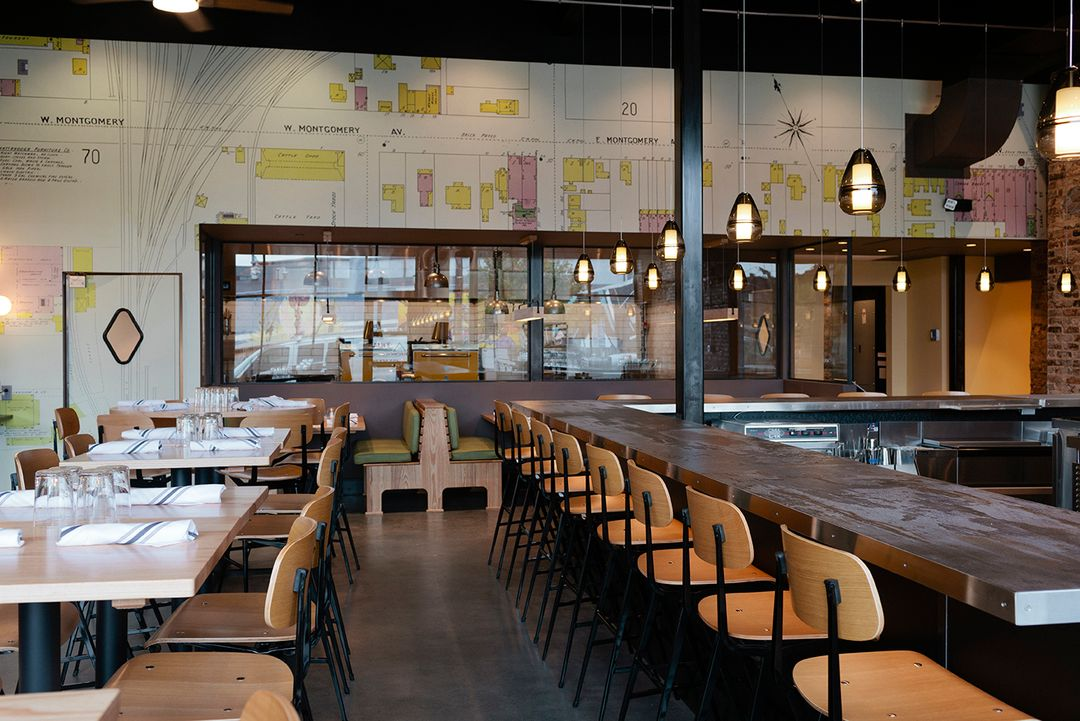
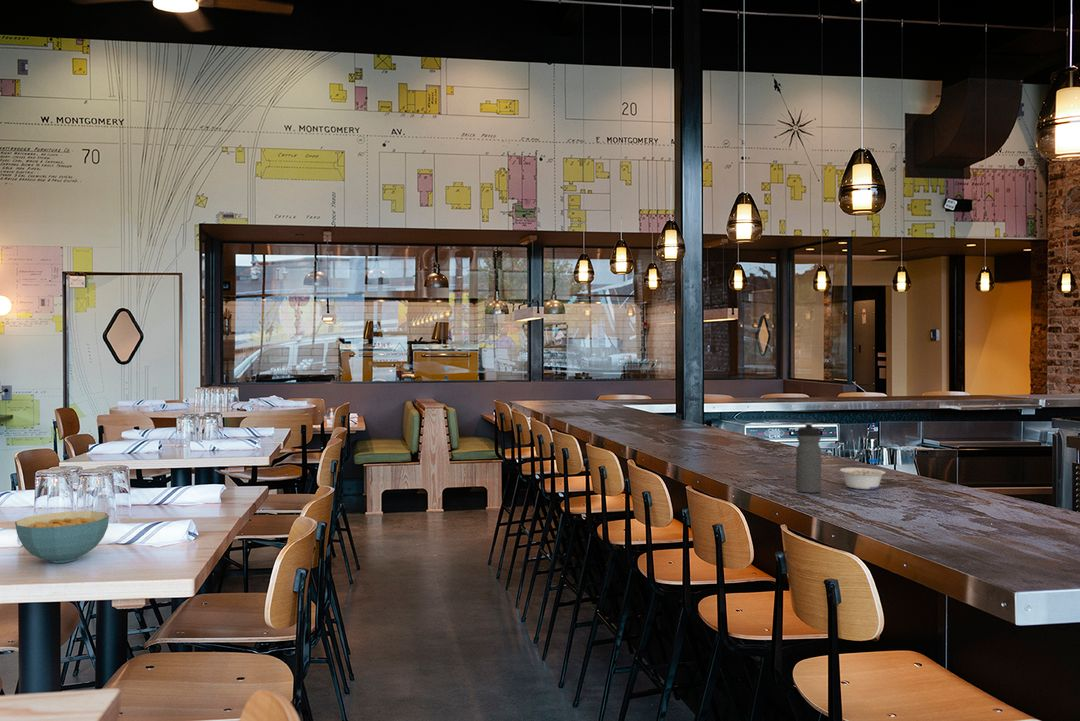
+ cereal bowl [14,510,110,564]
+ legume [839,467,886,490]
+ water bottle [795,422,822,494]
